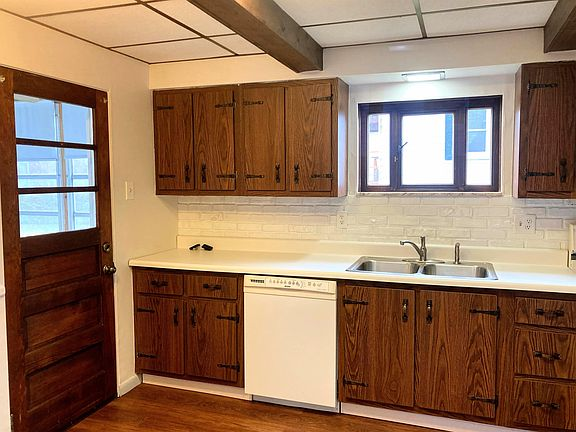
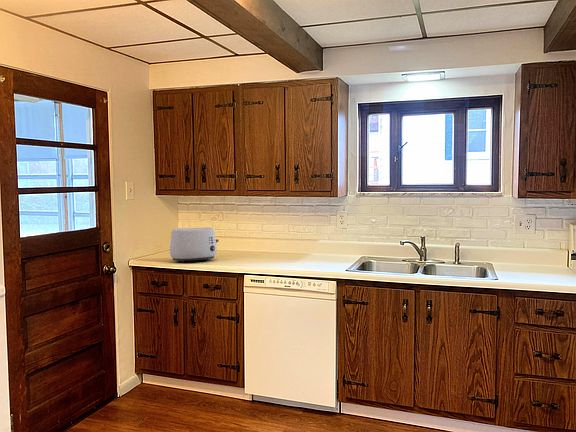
+ toaster [169,226,220,264]
